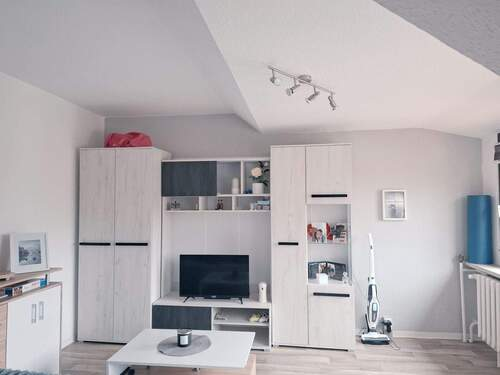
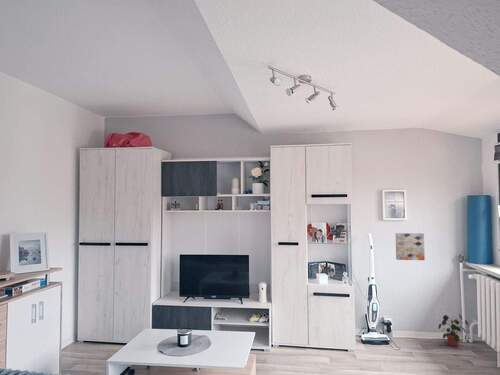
+ potted plant [437,313,470,347]
+ wall art [395,232,426,261]
